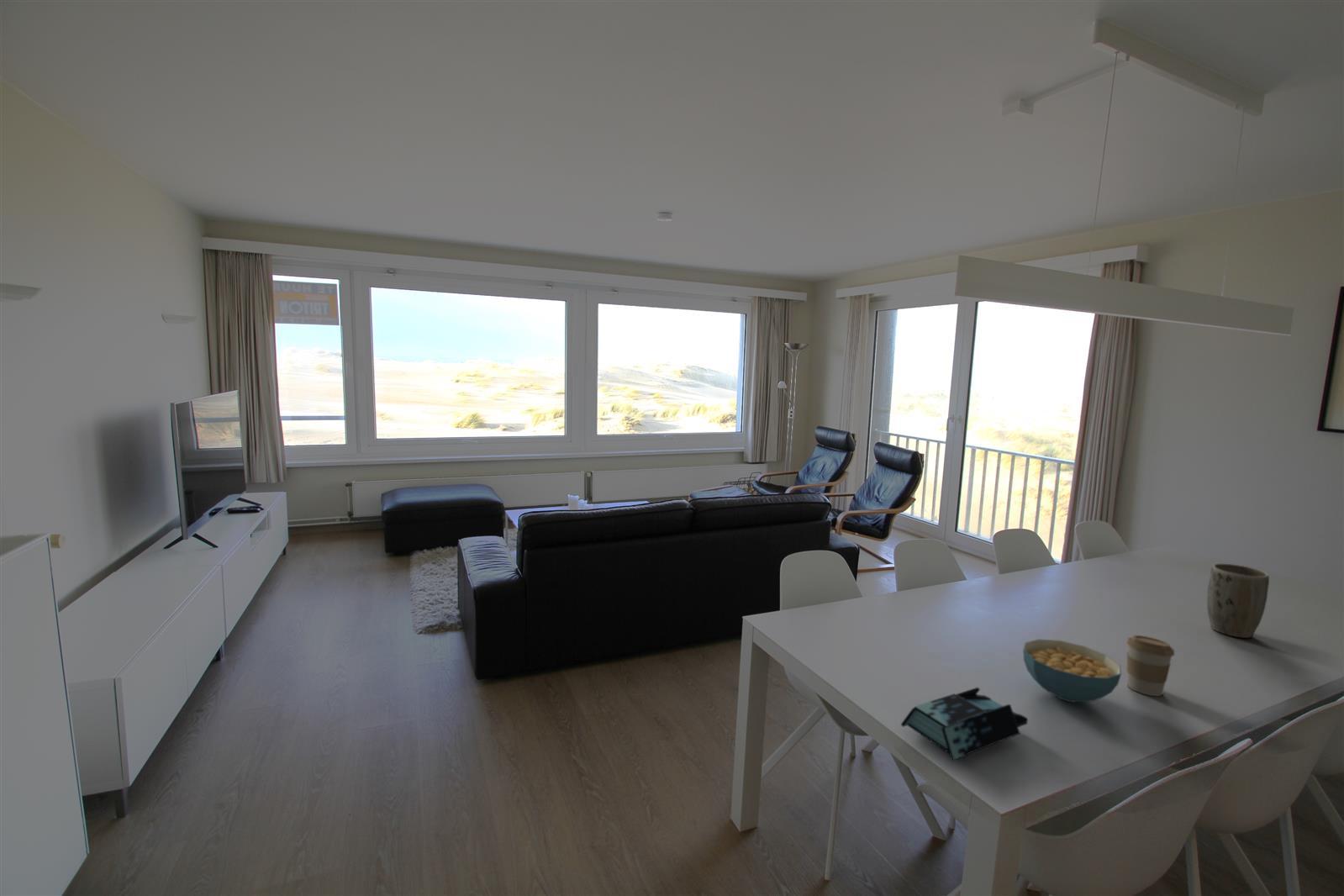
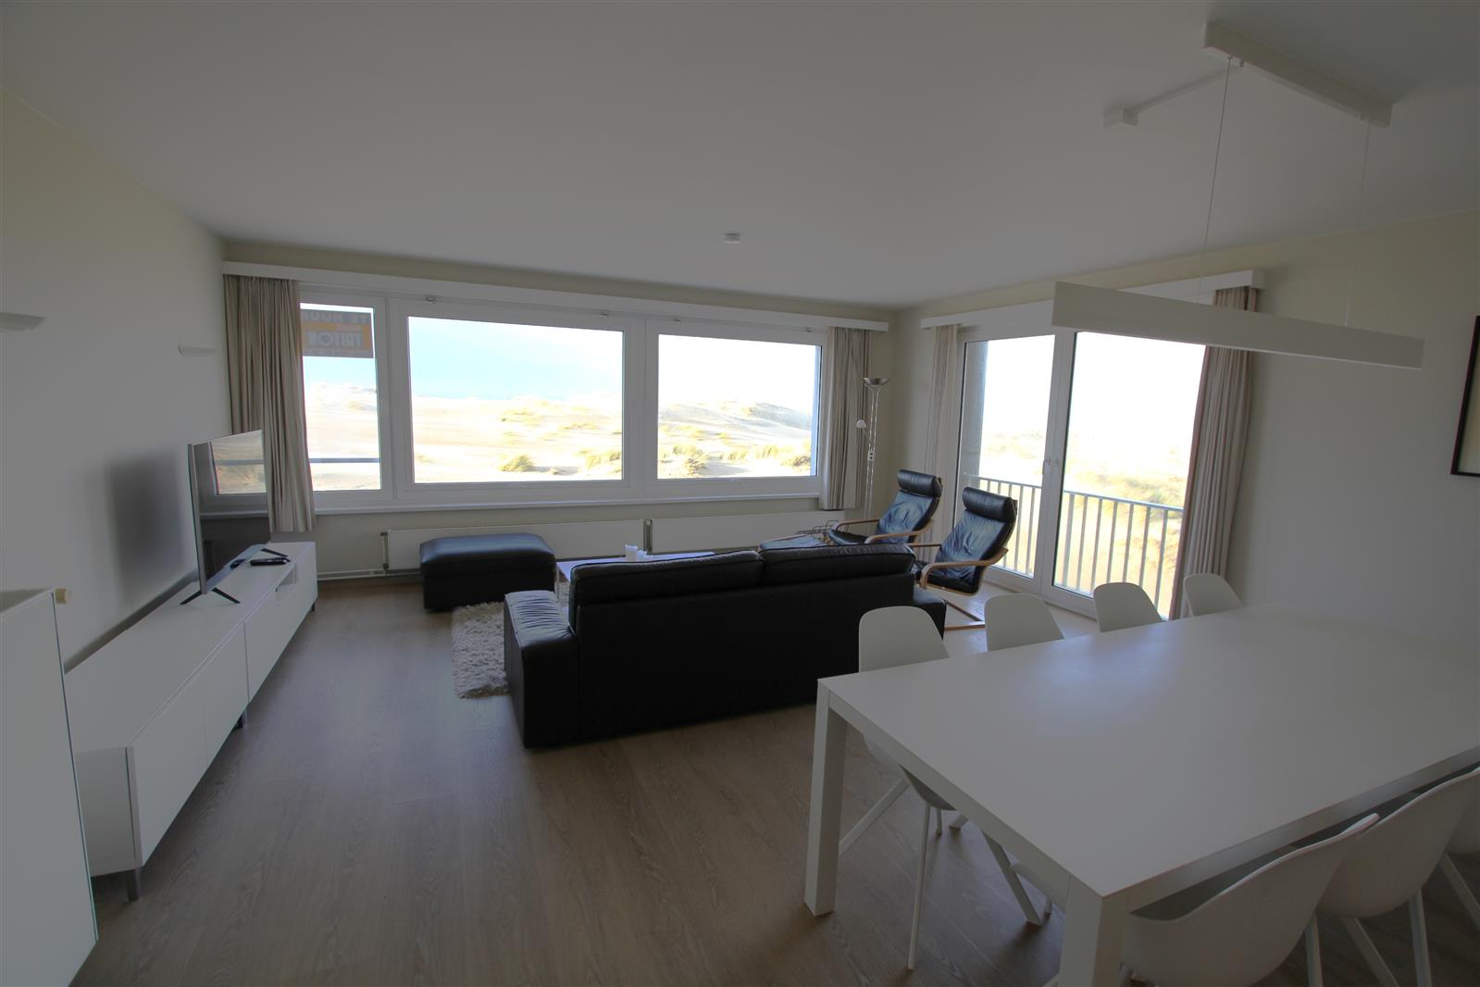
- cereal bowl [1022,638,1122,704]
- book [900,687,1029,761]
- coffee cup [1125,635,1175,697]
- plant pot [1206,563,1270,639]
